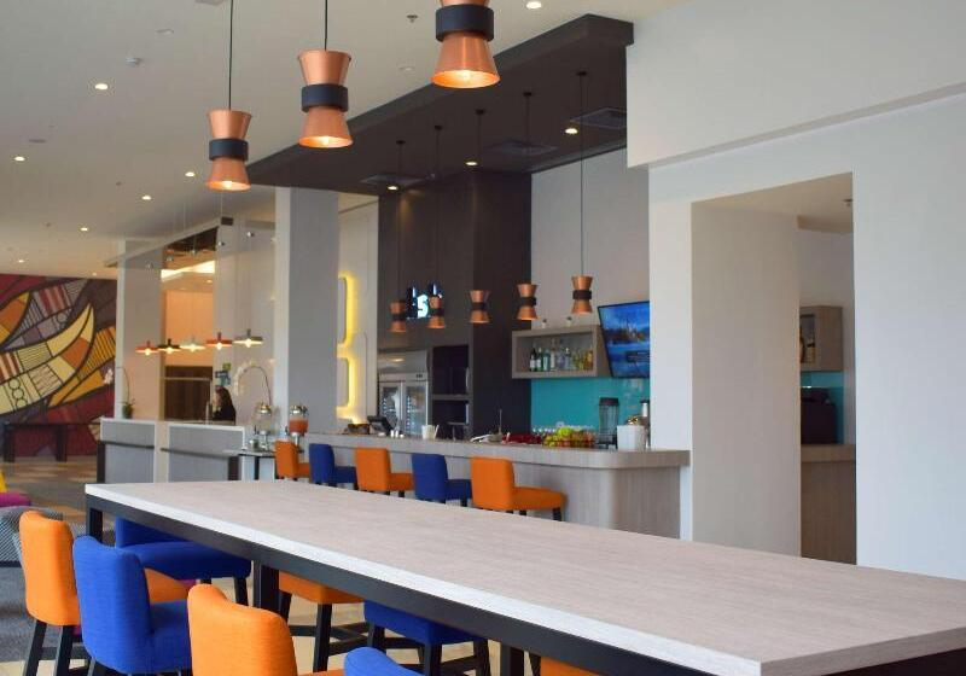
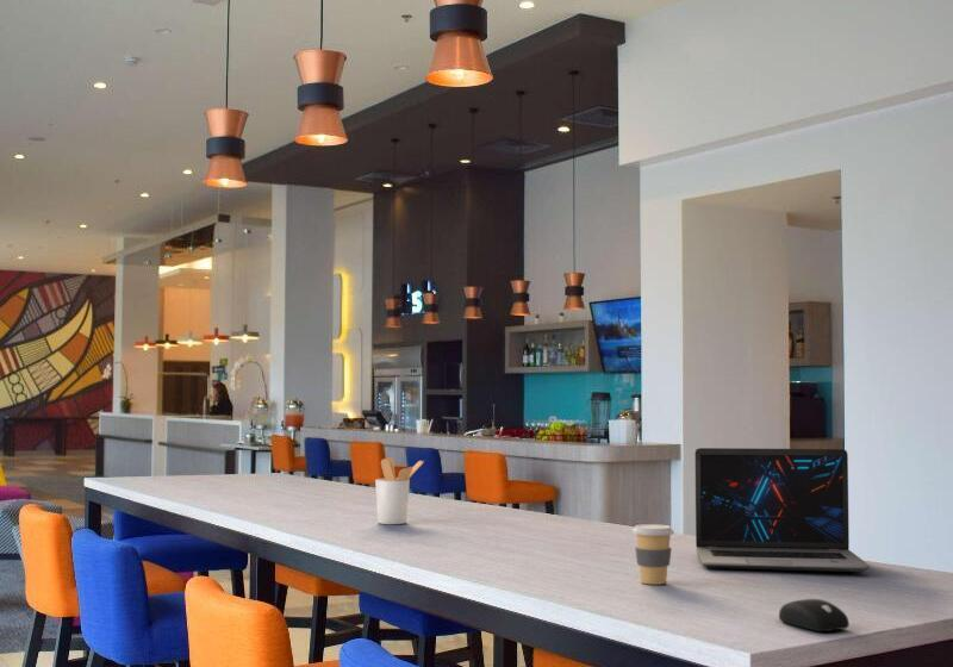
+ laptop [694,447,871,573]
+ coffee cup [631,523,675,586]
+ computer mouse [778,598,851,632]
+ utensil holder [374,456,425,525]
